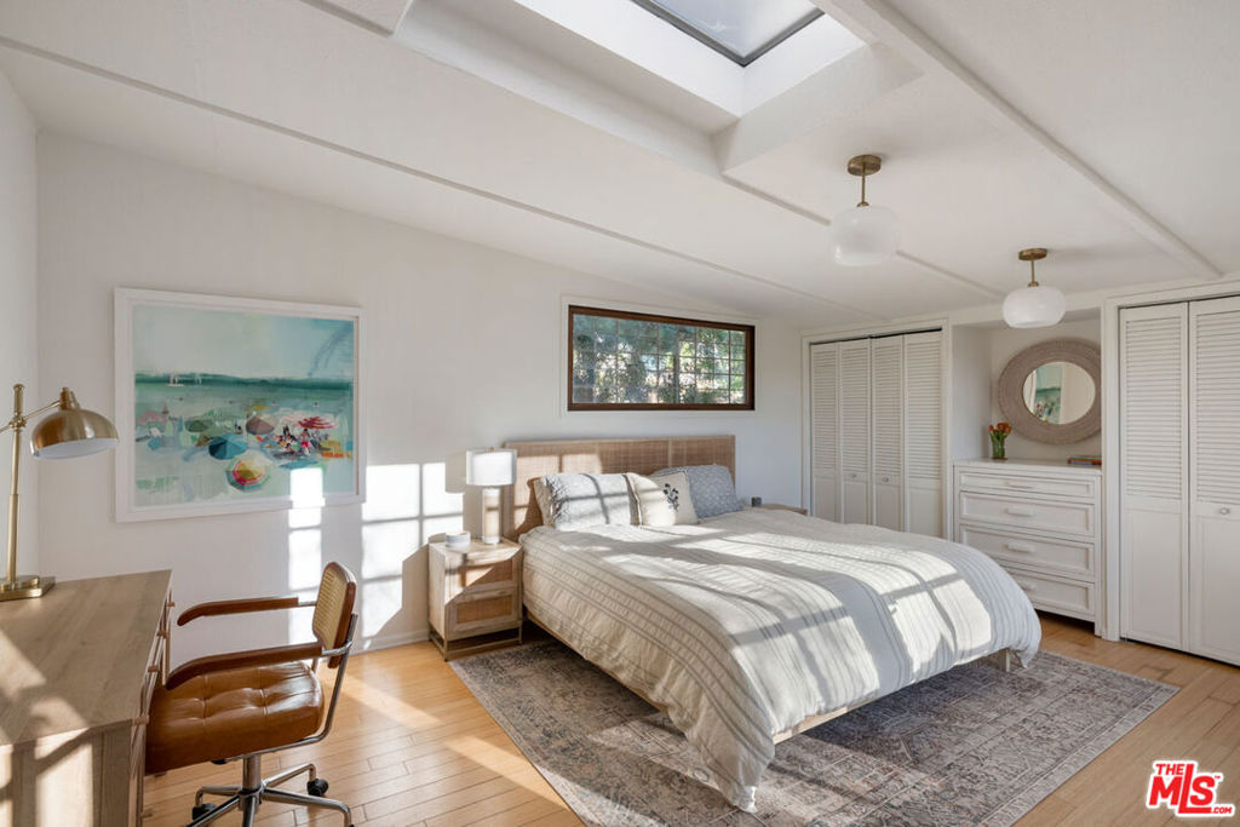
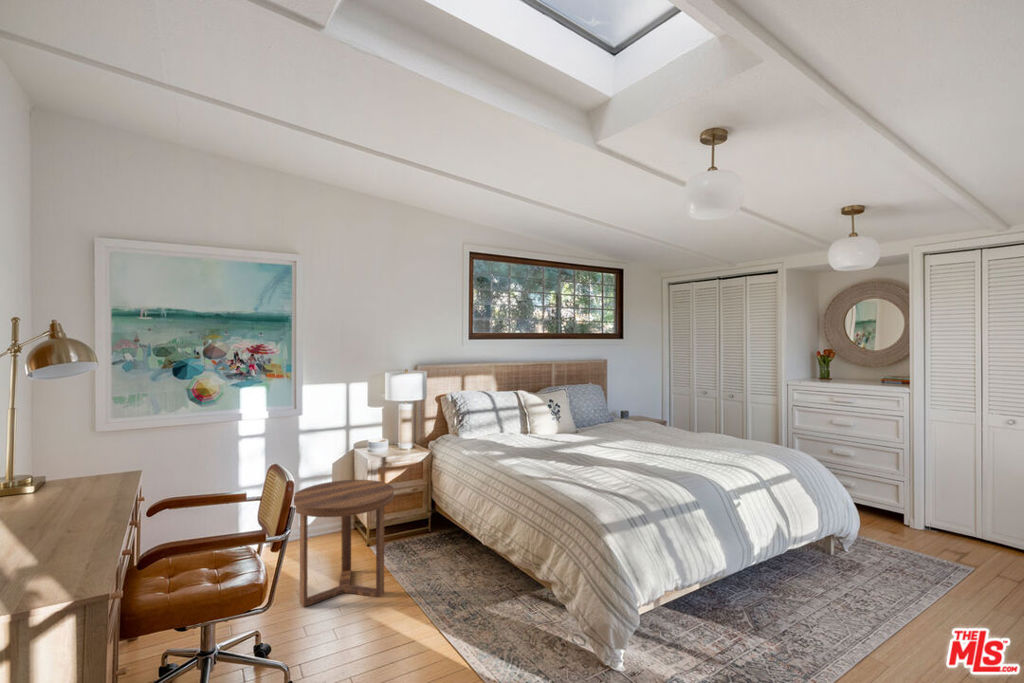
+ side table [293,479,395,608]
